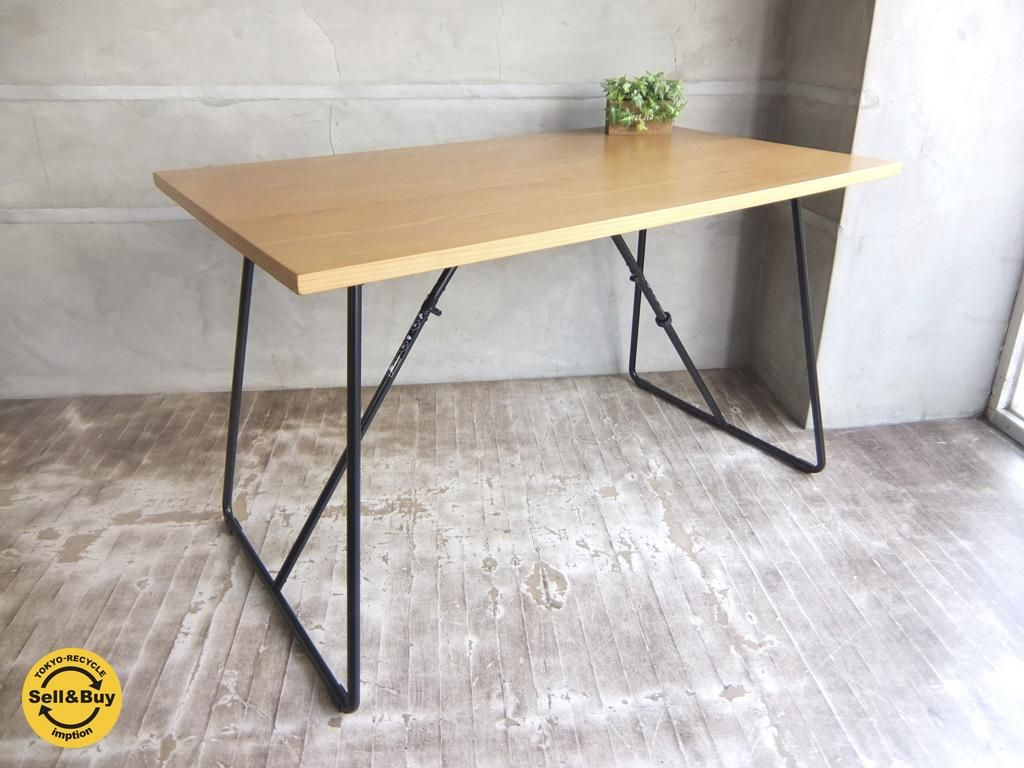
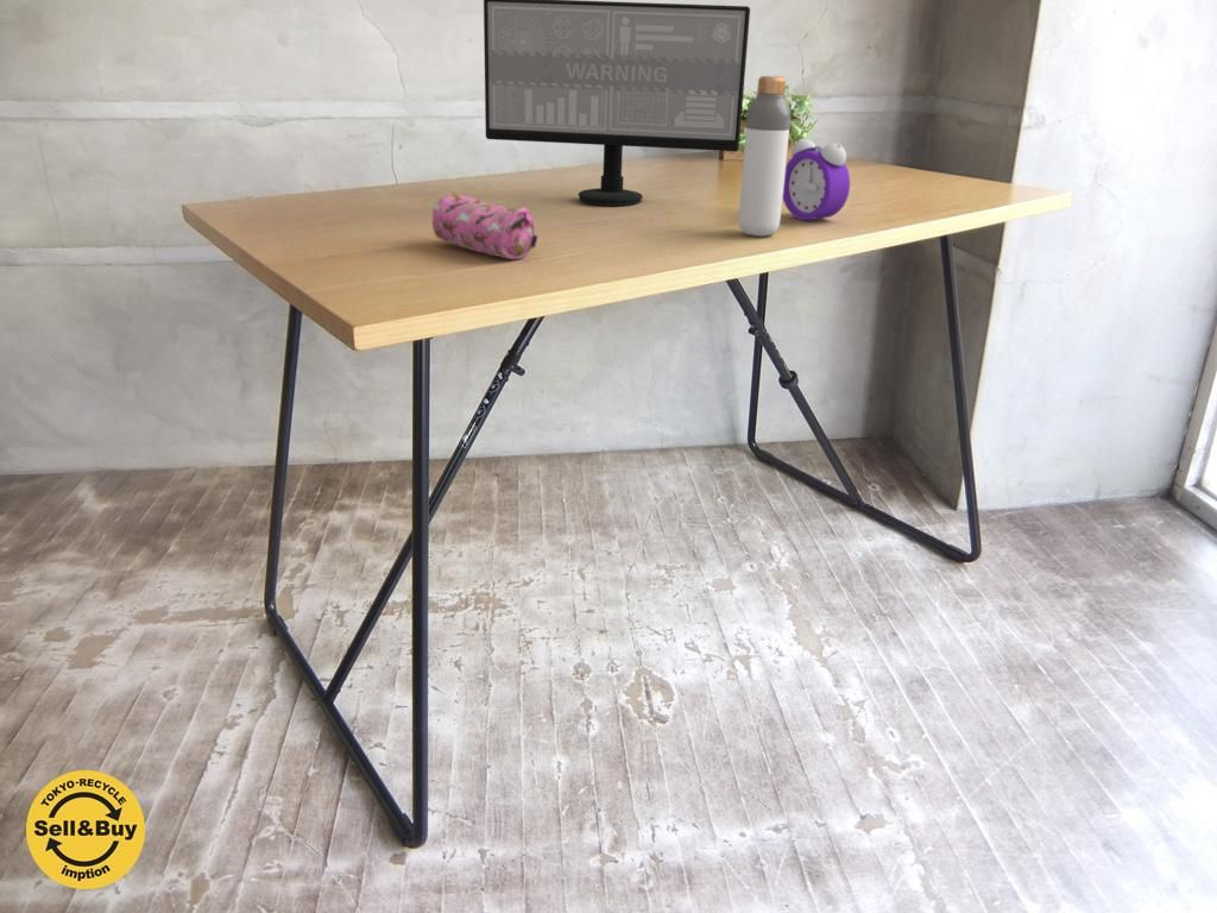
+ computer monitor [483,0,751,207]
+ alarm clock [782,138,851,221]
+ pencil case [431,191,538,260]
+ bottle [737,75,792,238]
